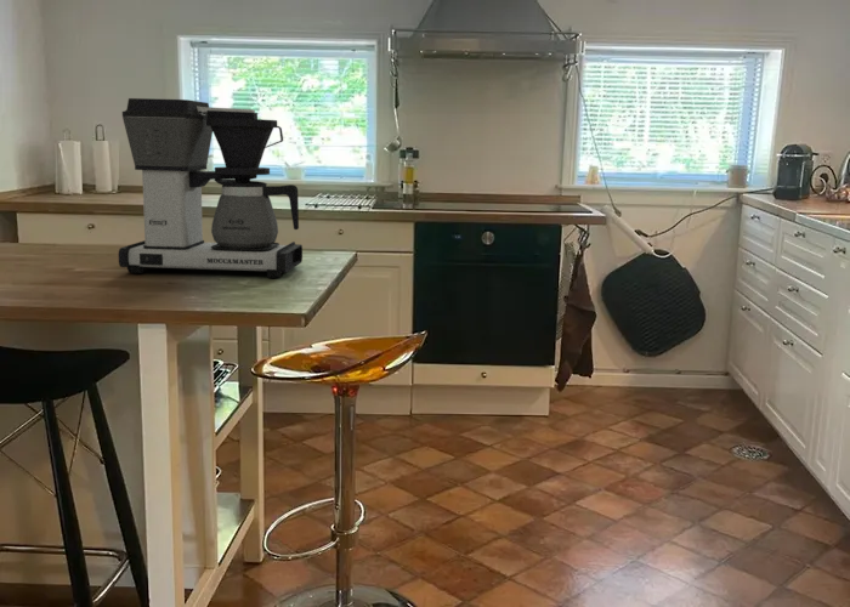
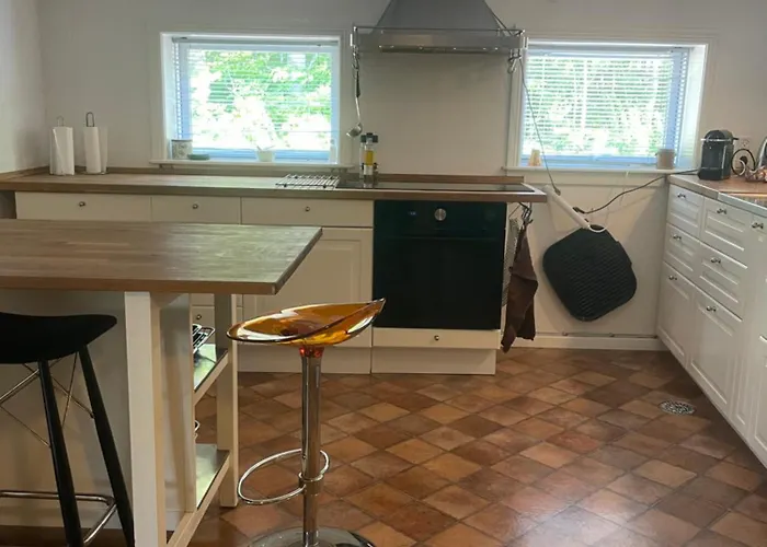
- coffee maker [118,97,304,279]
